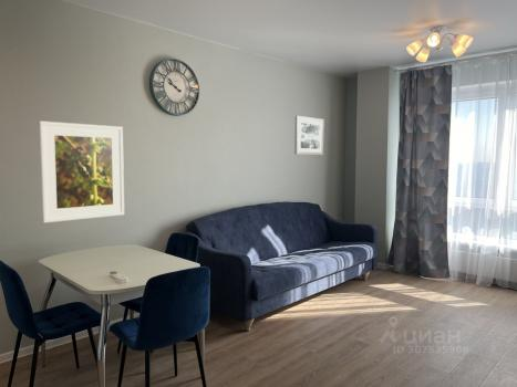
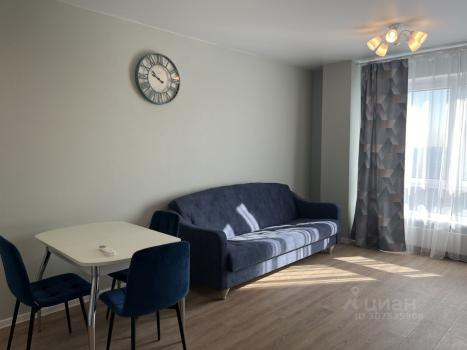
- wall art [293,115,325,156]
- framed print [38,121,125,223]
